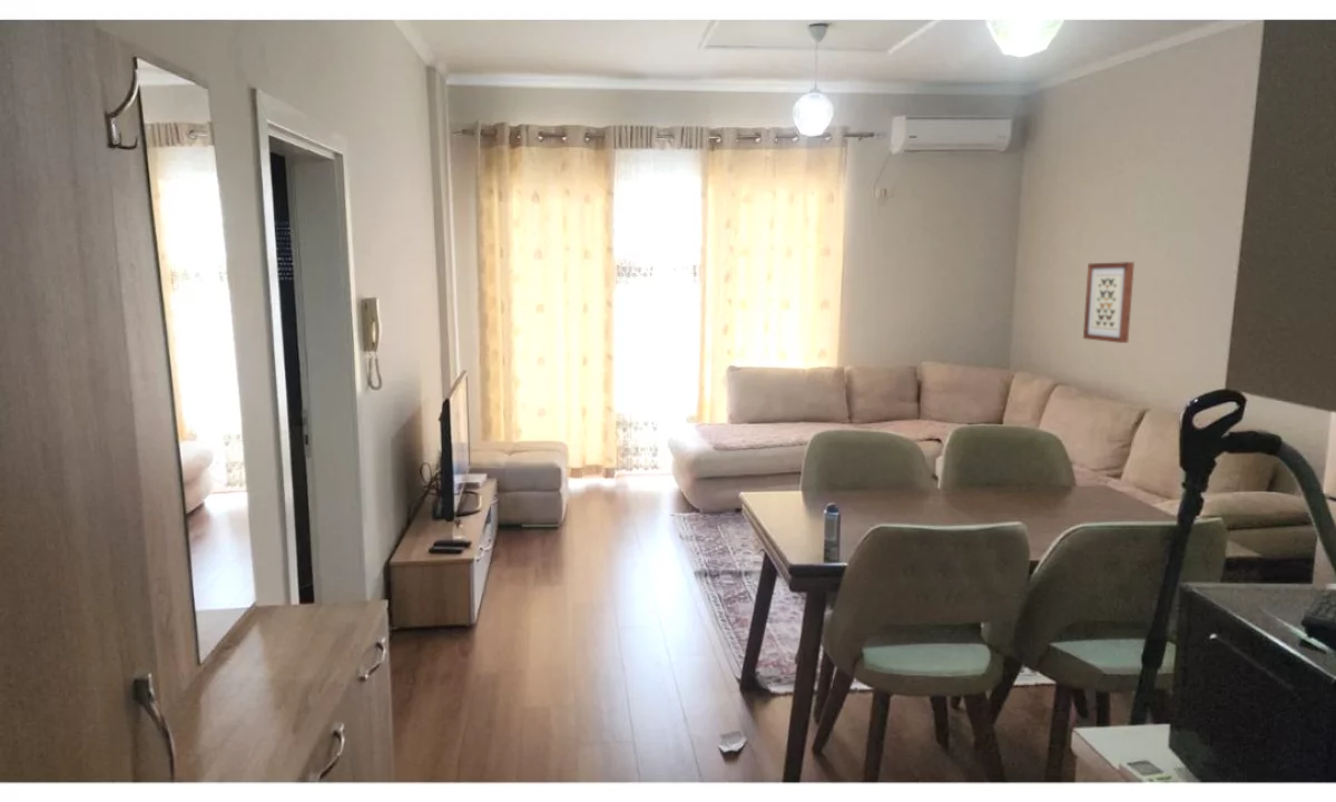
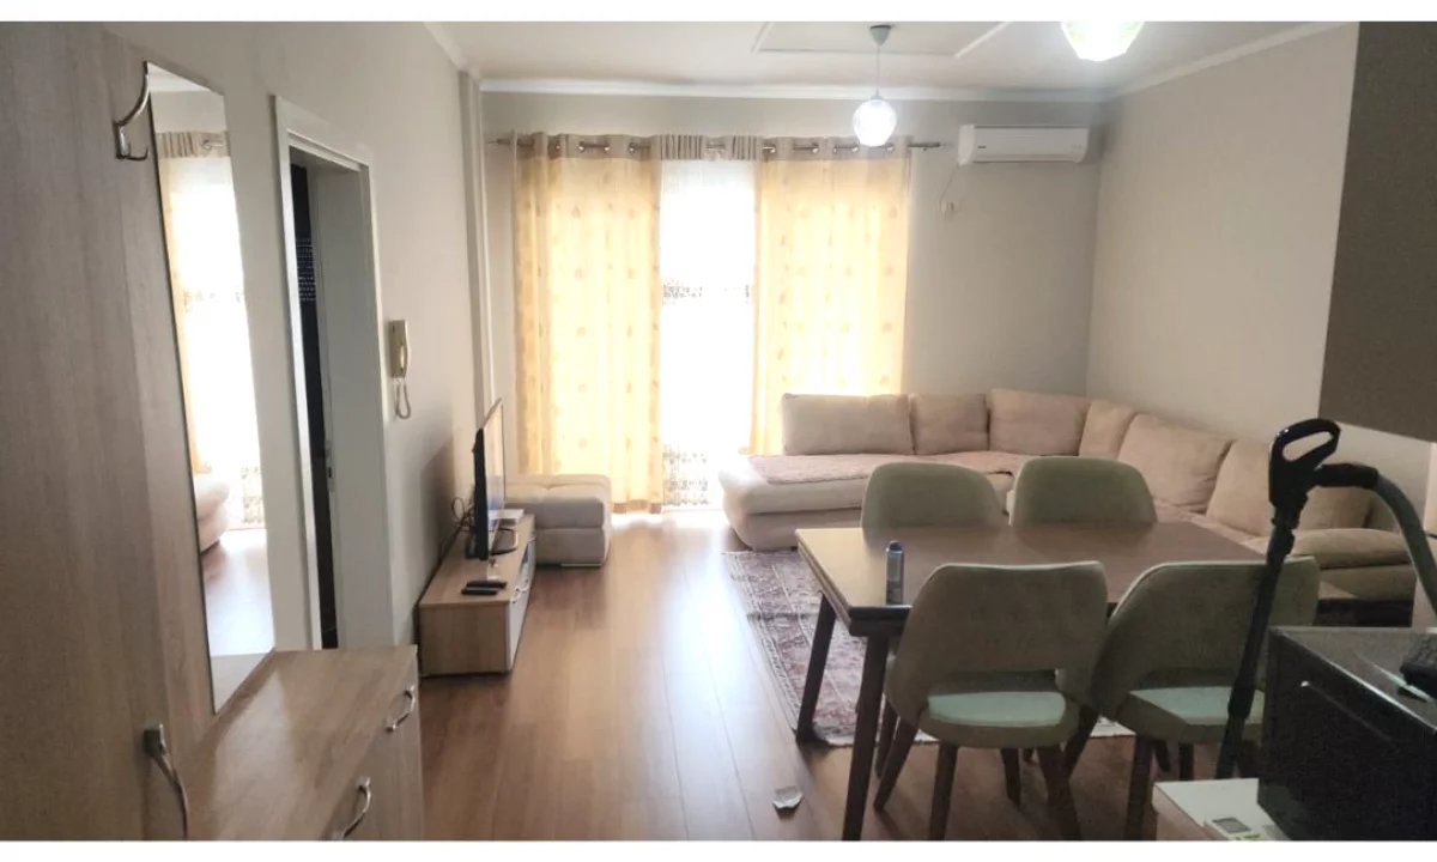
- wall art [1082,261,1136,344]
